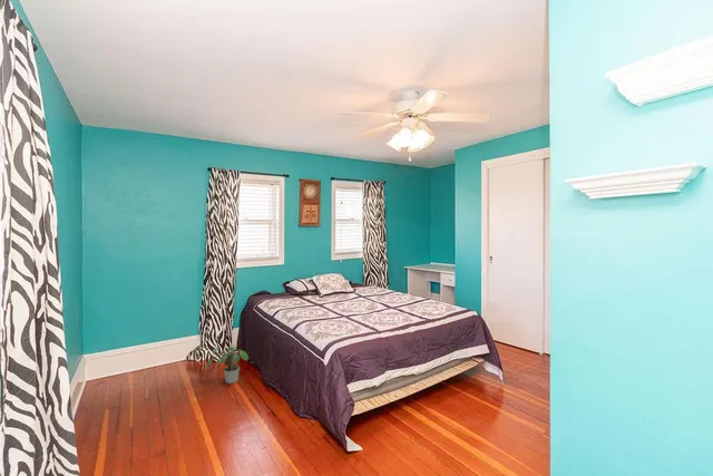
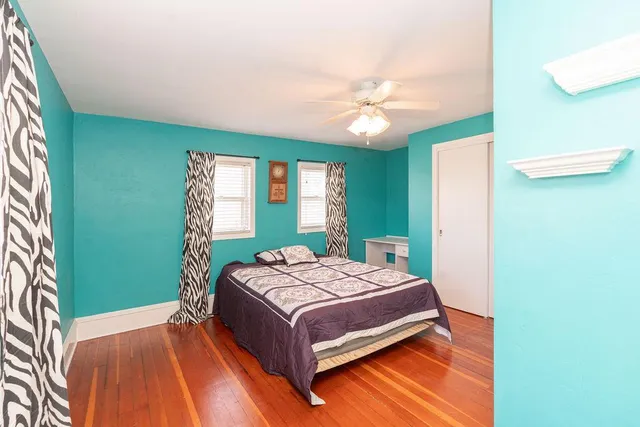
- potted plant [205,344,250,385]
